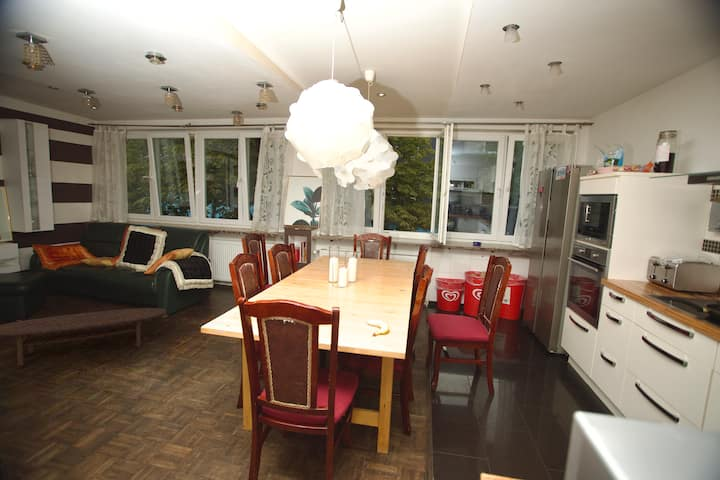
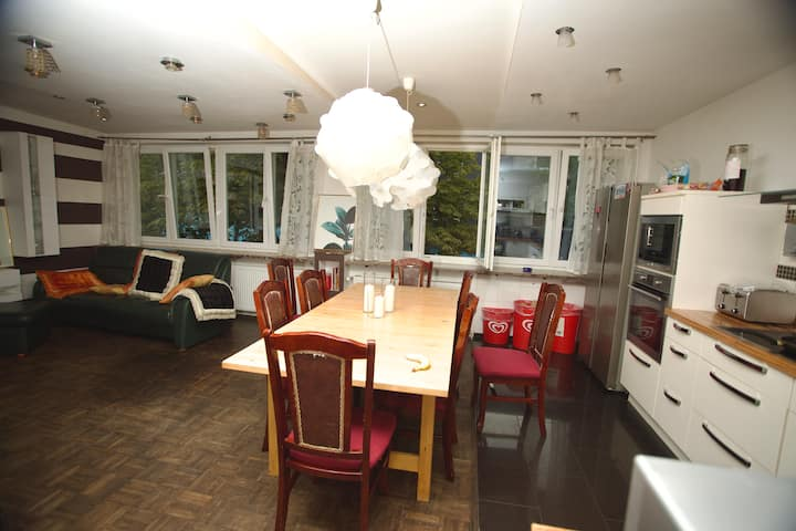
- coffee table [0,307,166,367]
